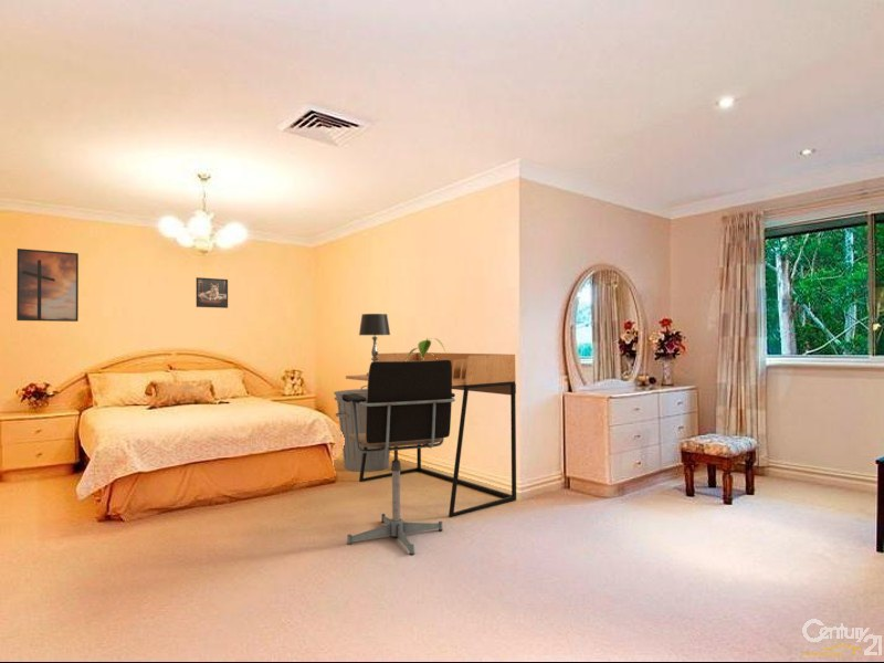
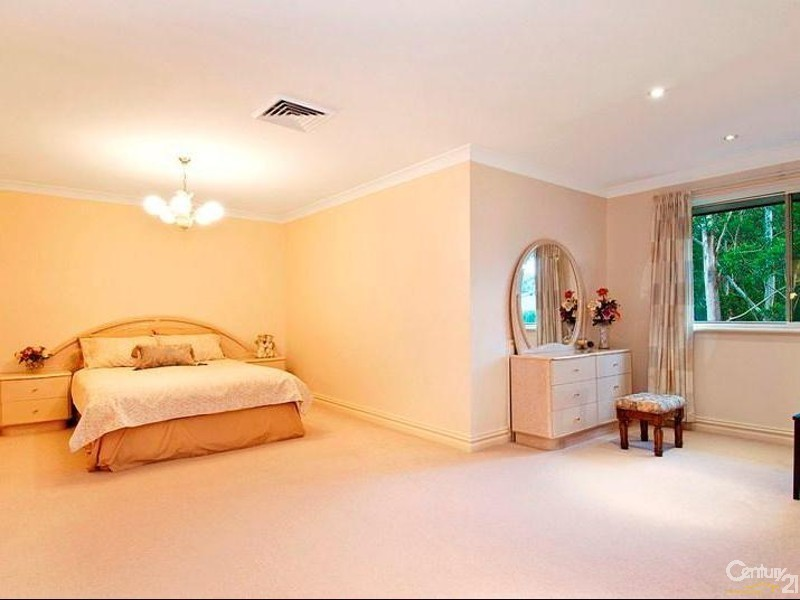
- table lamp [358,313,391,376]
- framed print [196,276,229,309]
- potted plant [406,337,446,361]
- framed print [15,248,80,323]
- office chair [341,359,456,556]
- trash can [333,385,391,473]
- desk [345,351,517,518]
